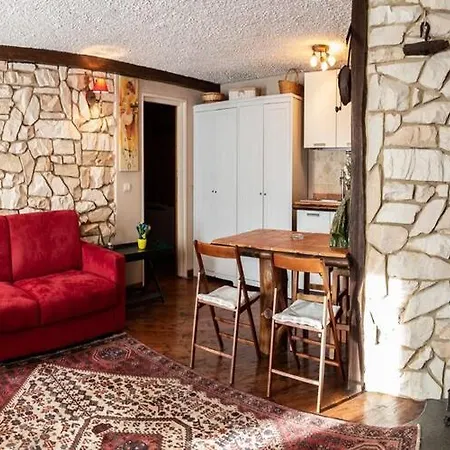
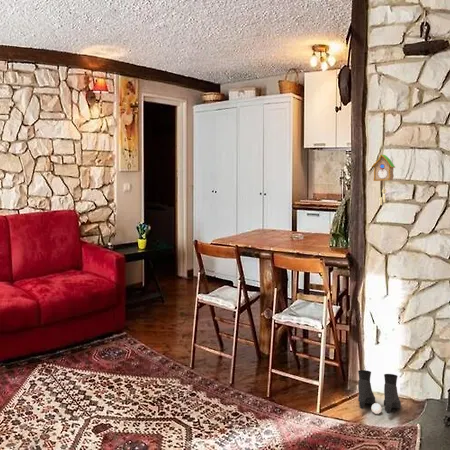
+ cuckoo clock [371,154,396,206]
+ boots [357,369,402,415]
